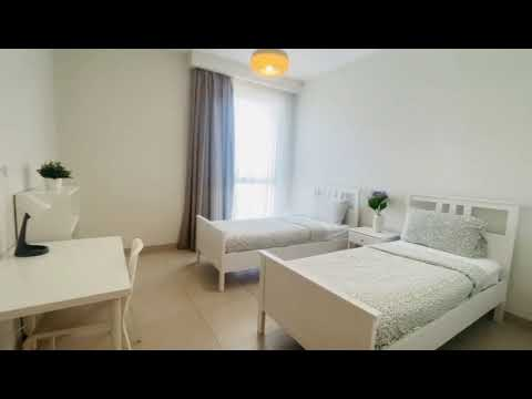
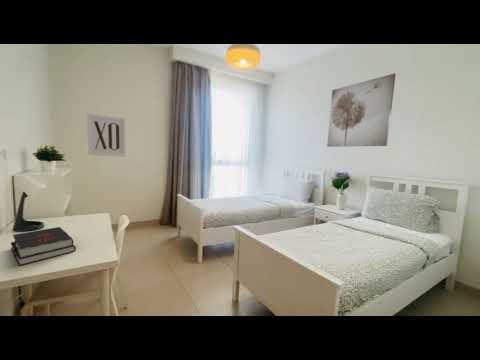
+ wall art [326,72,397,148]
+ hardback book [10,226,77,266]
+ wall art [86,113,127,158]
